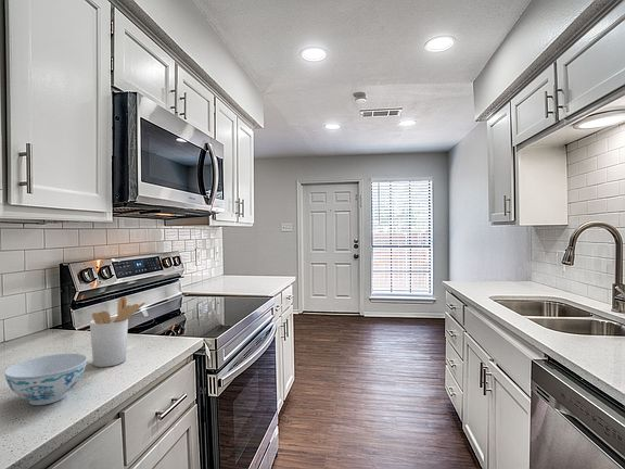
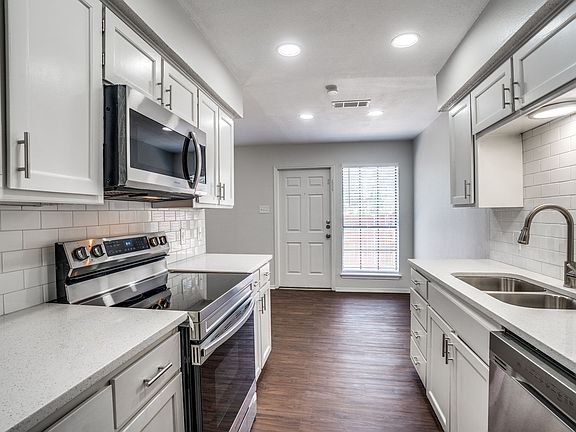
- chinaware [3,353,88,406]
- utensil holder [89,295,146,368]
